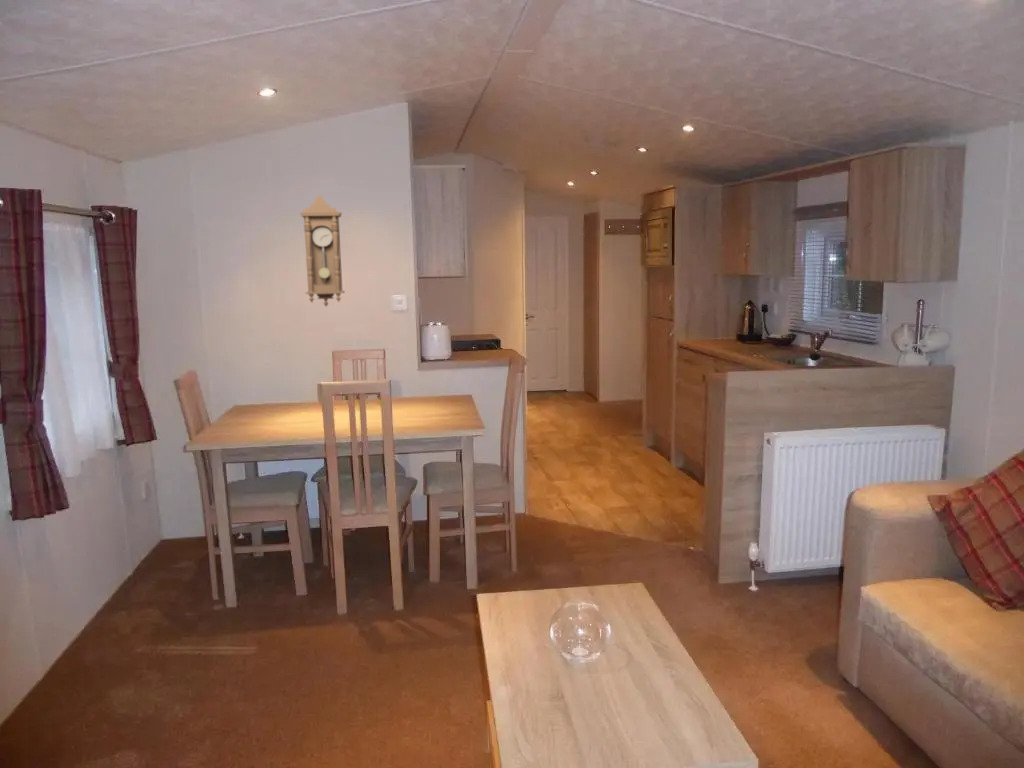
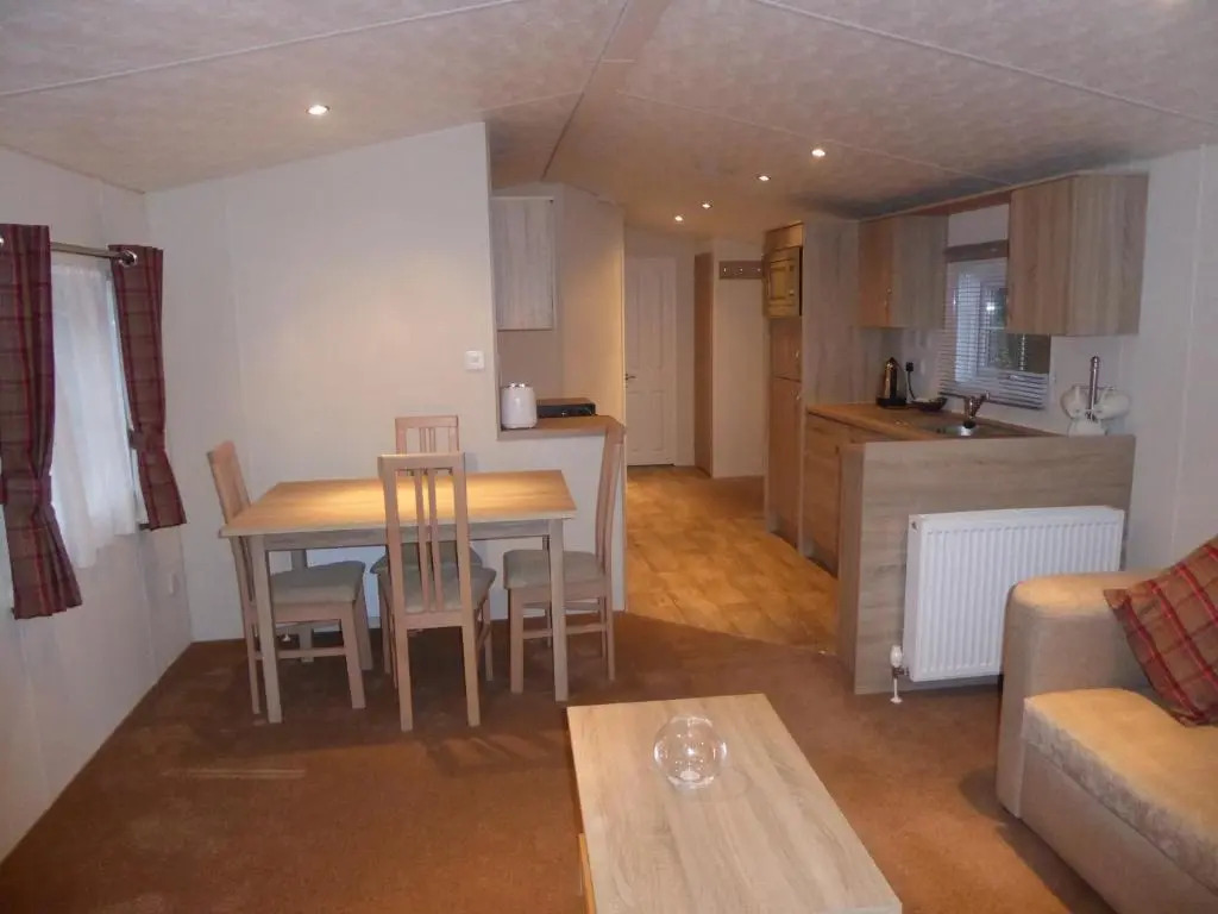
- pendulum clock [299,194,346,308]
